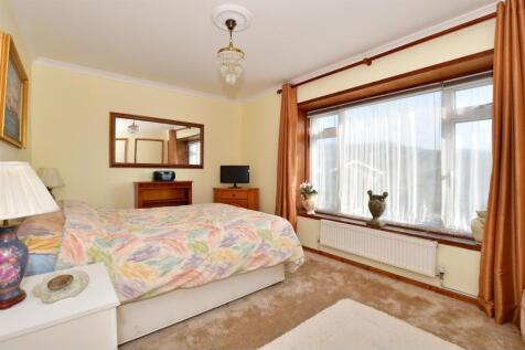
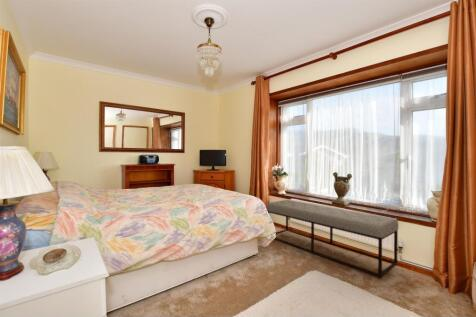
+ bench [265,199,399,279]
